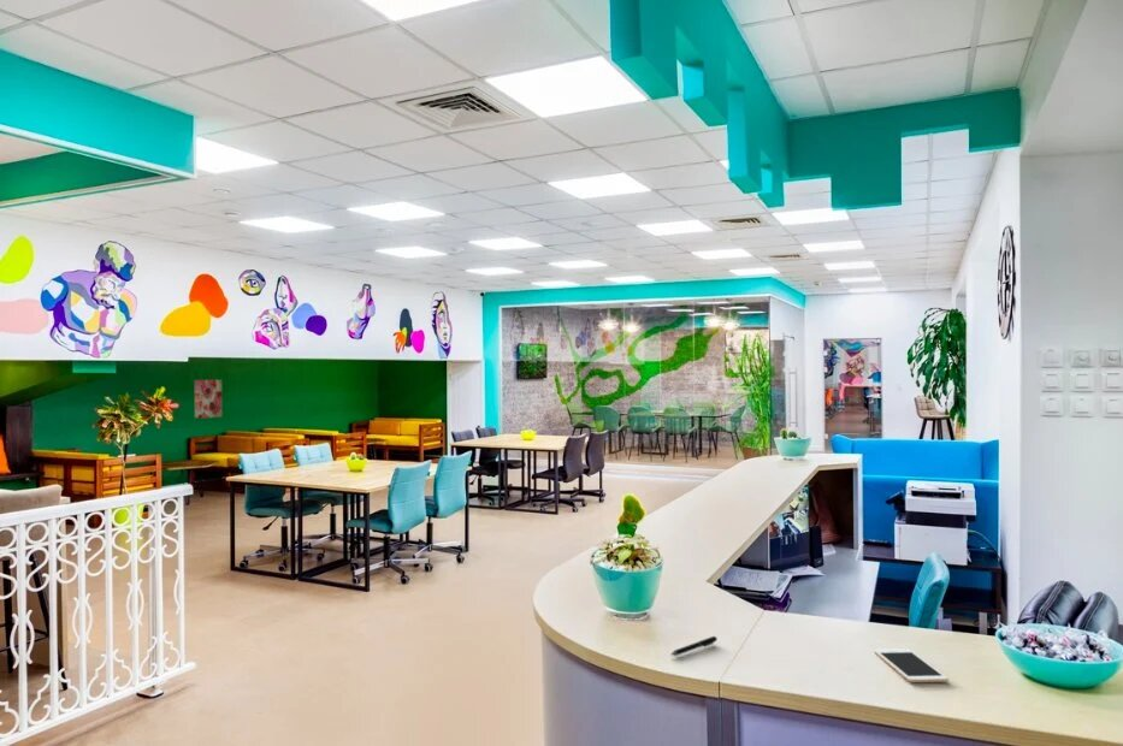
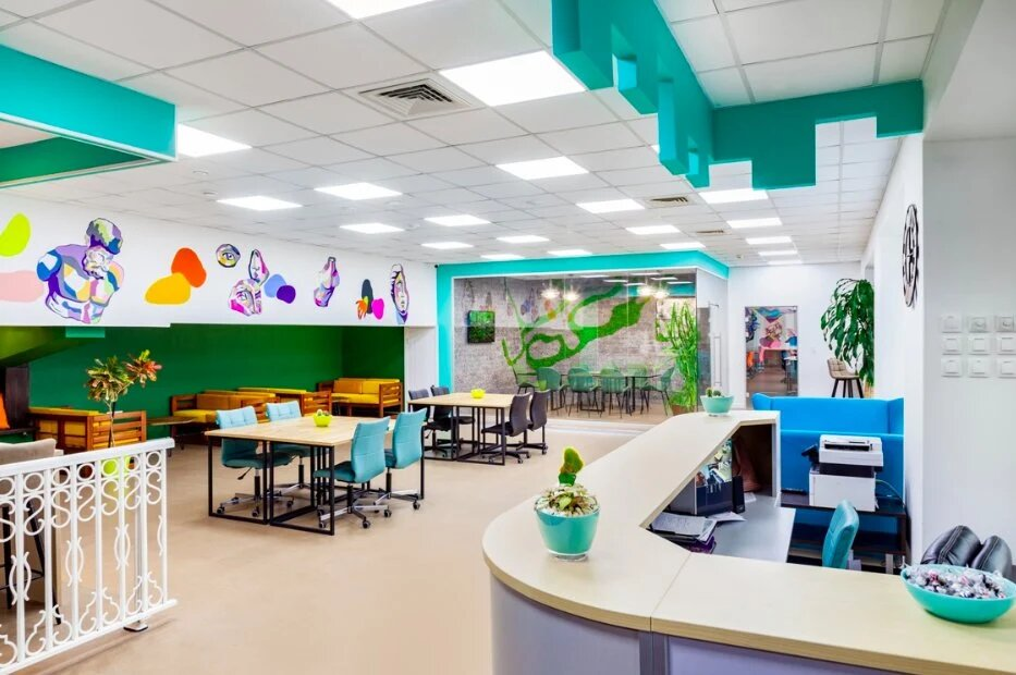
- wall art [194,379,223,420]
- pen [670,635,719,657]
- cell phone [873,647,950,683]
